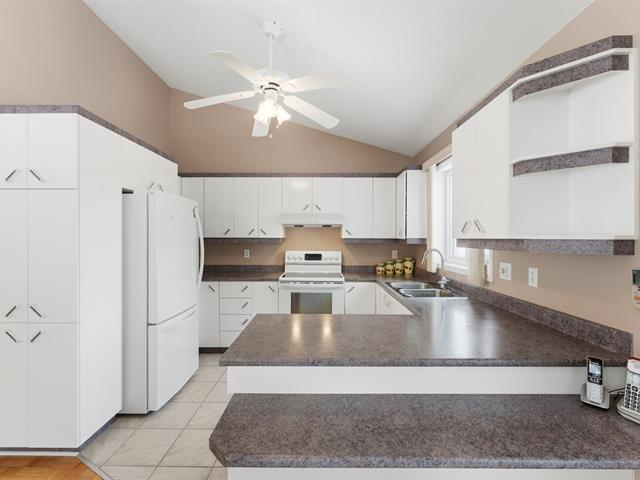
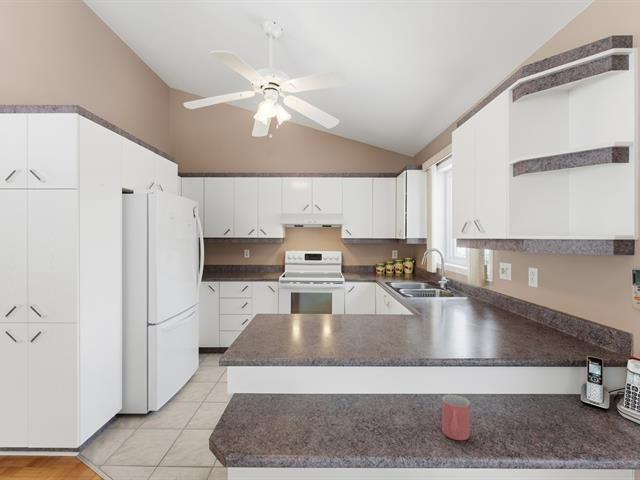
+ mug [441,394,471,441]
